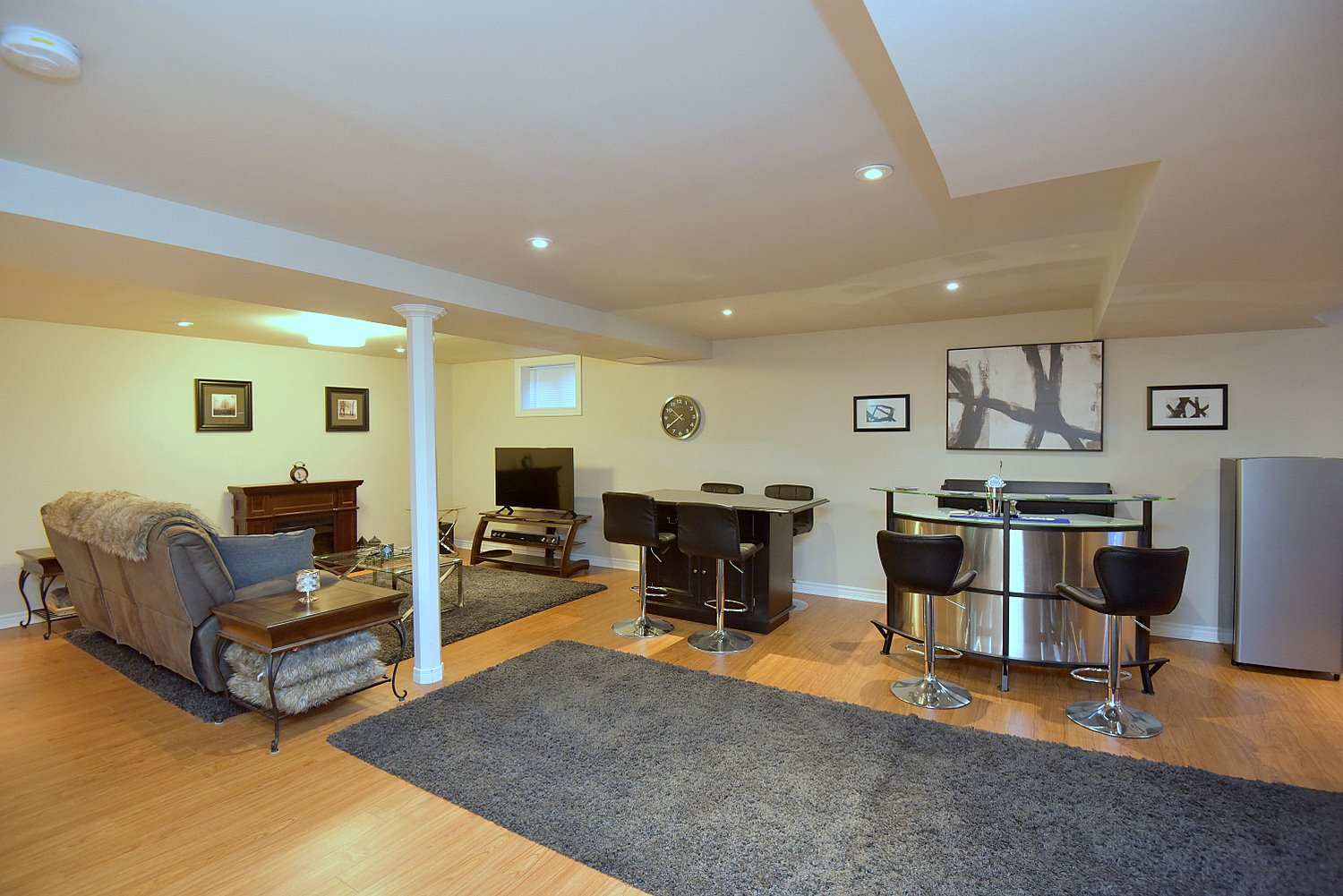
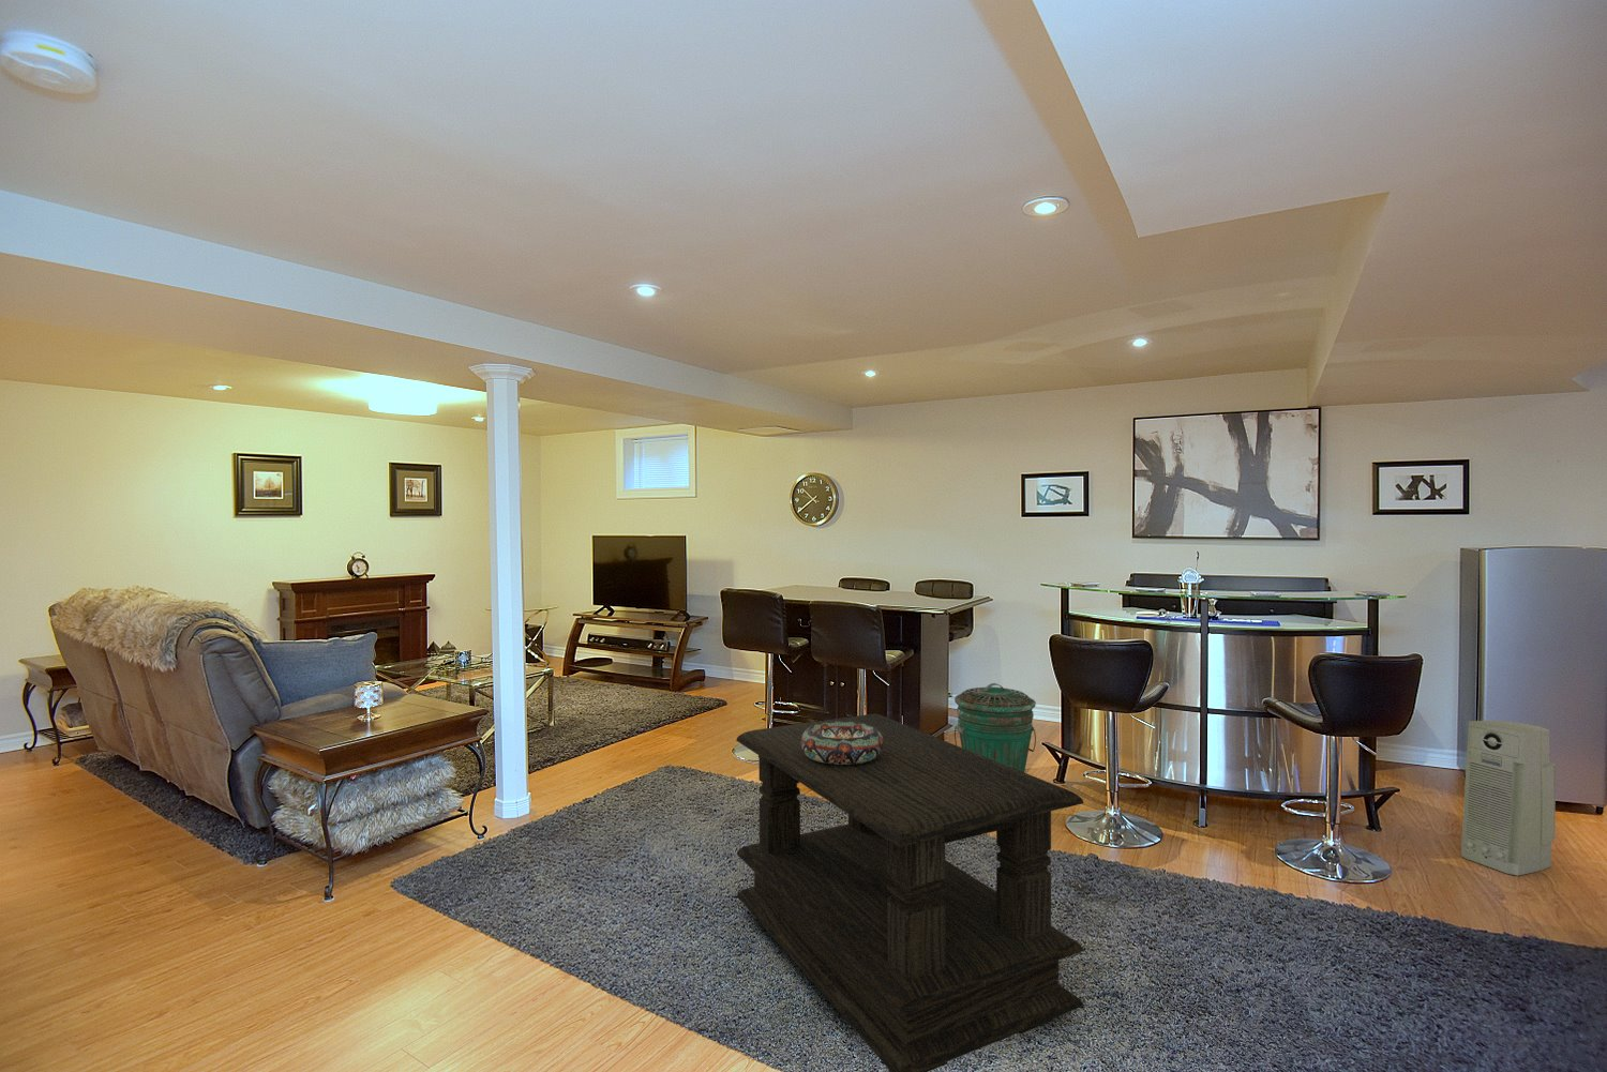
+ air purifier [1460,720,1557,877]
+ trash can [954,682,1037,773]
+ coffee table [735,712,1084,1072]
+ decorative bowl [802,720,884,765]
